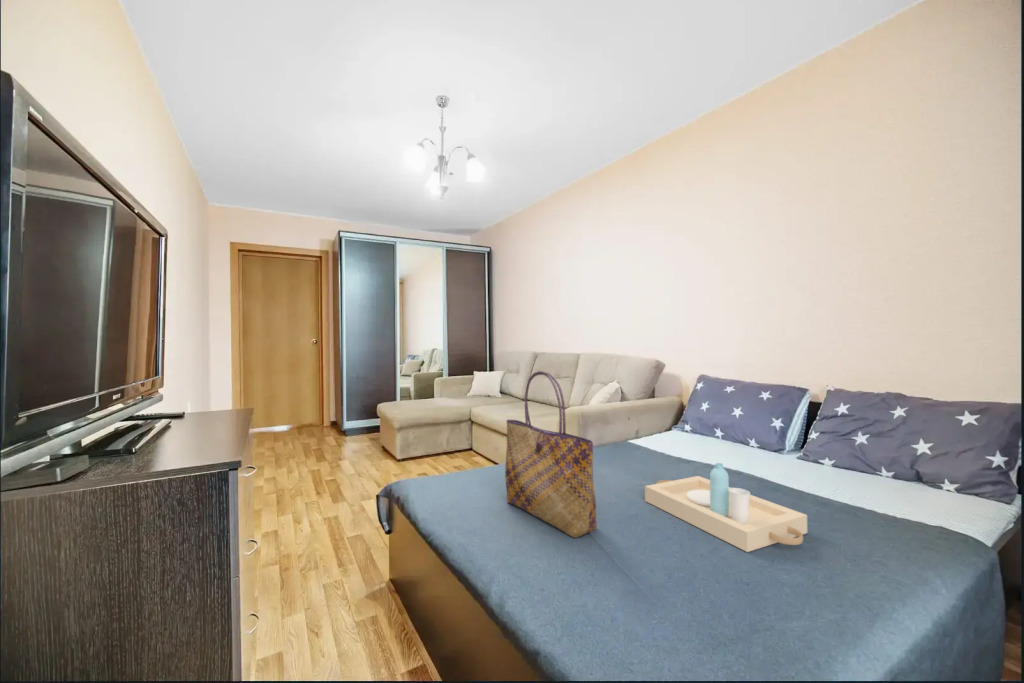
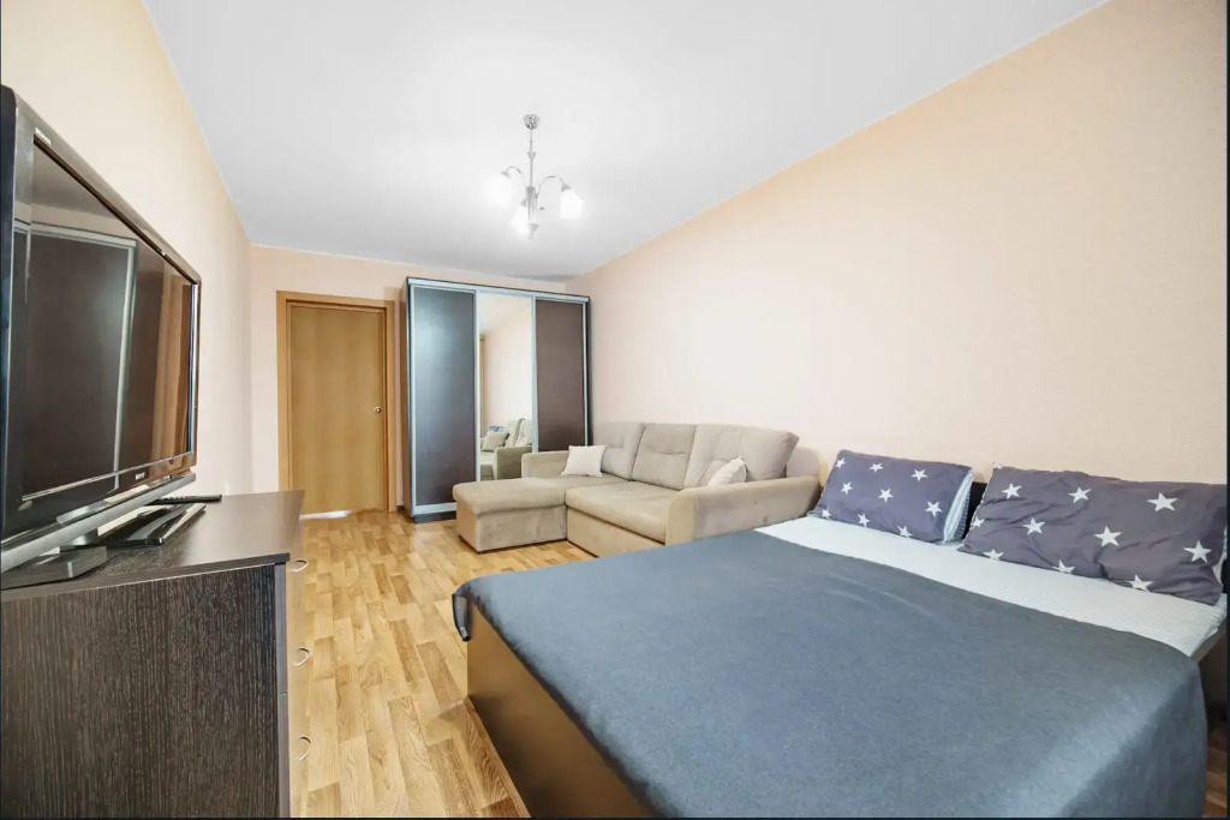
- serving tray [644,462,808,553]
- tote bag [504,370,598,539]
